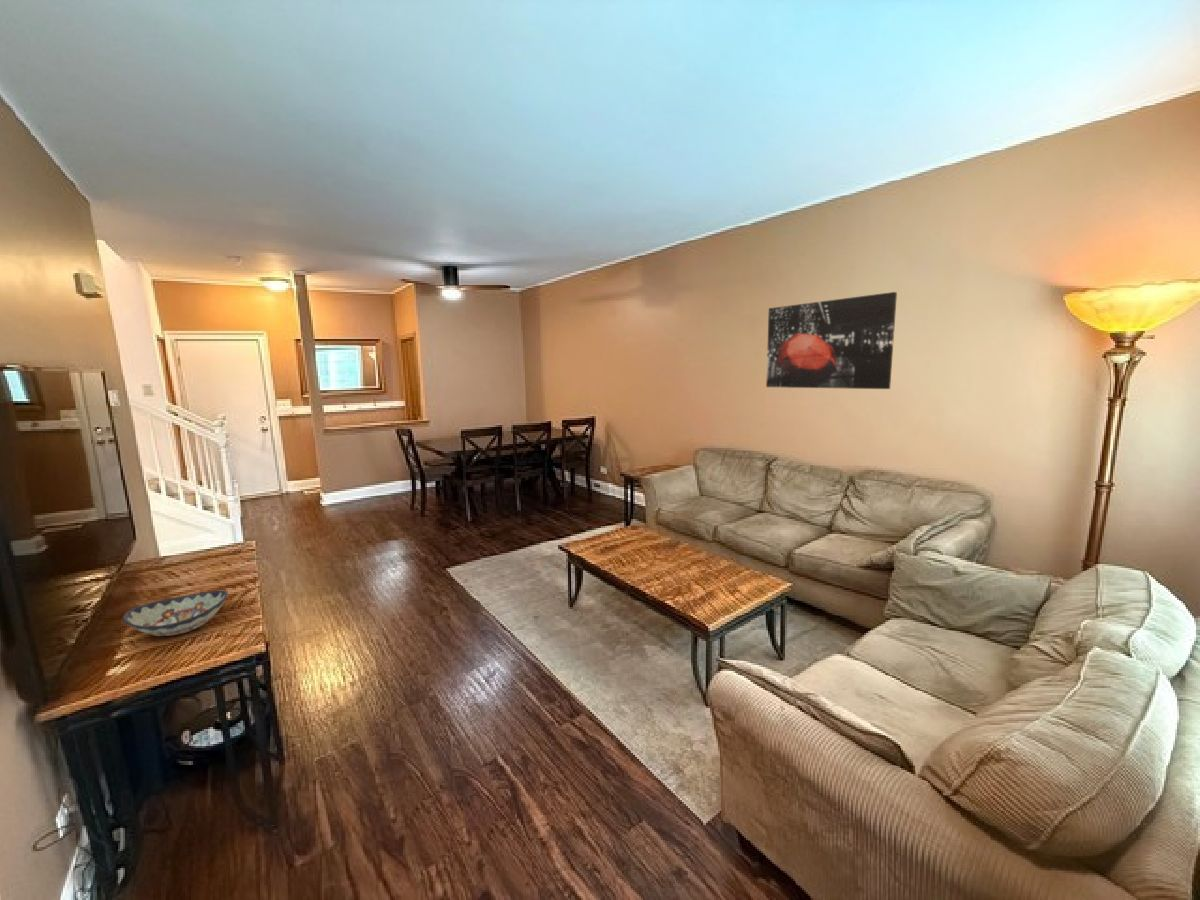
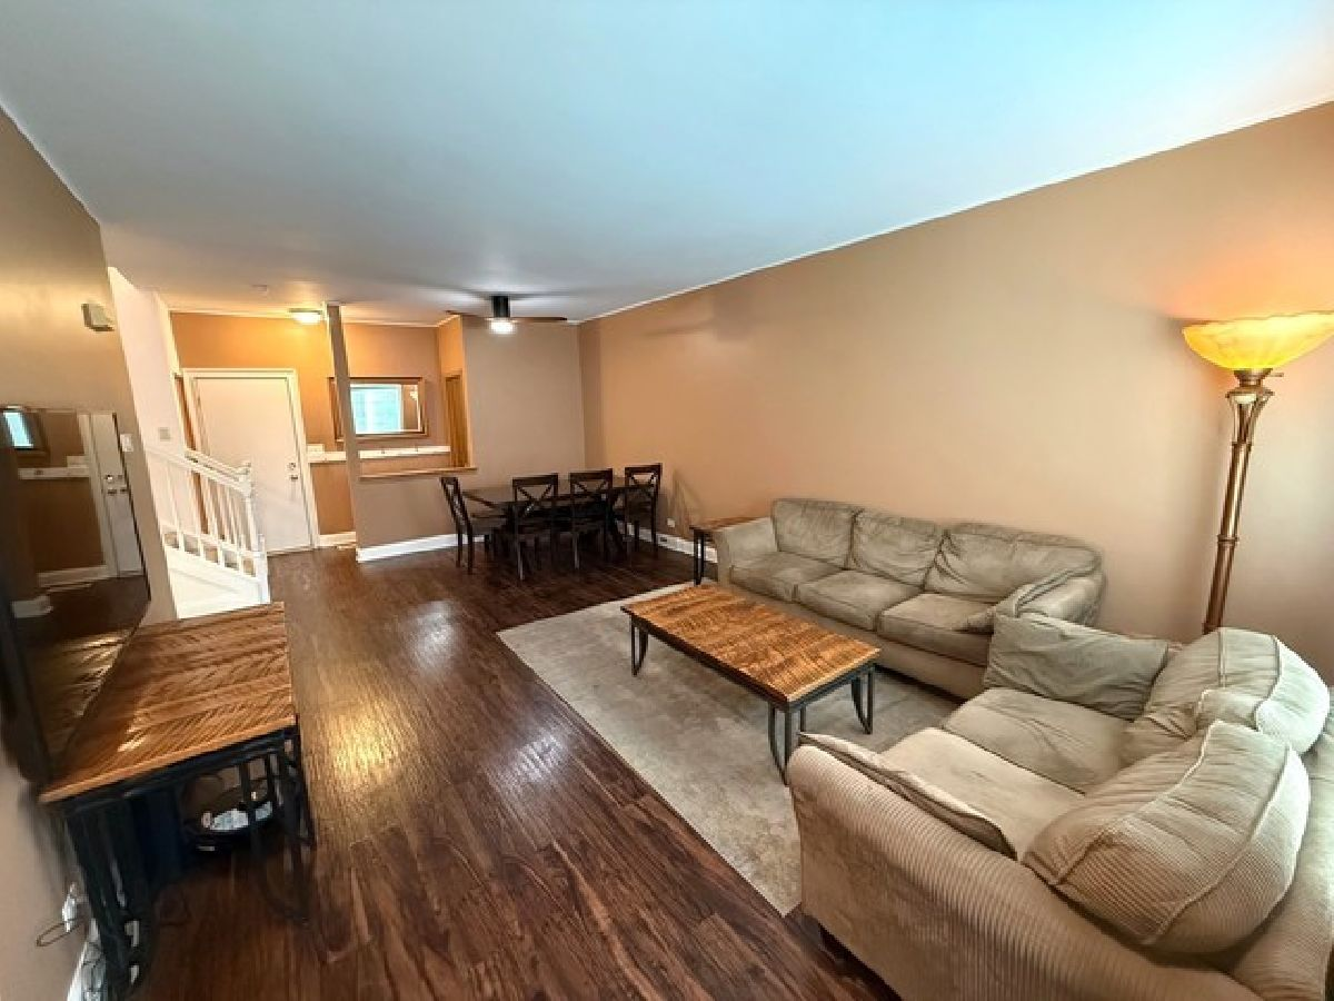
- wall art [765,291,898,390]
- decorative bowl [122,589,229,637]
